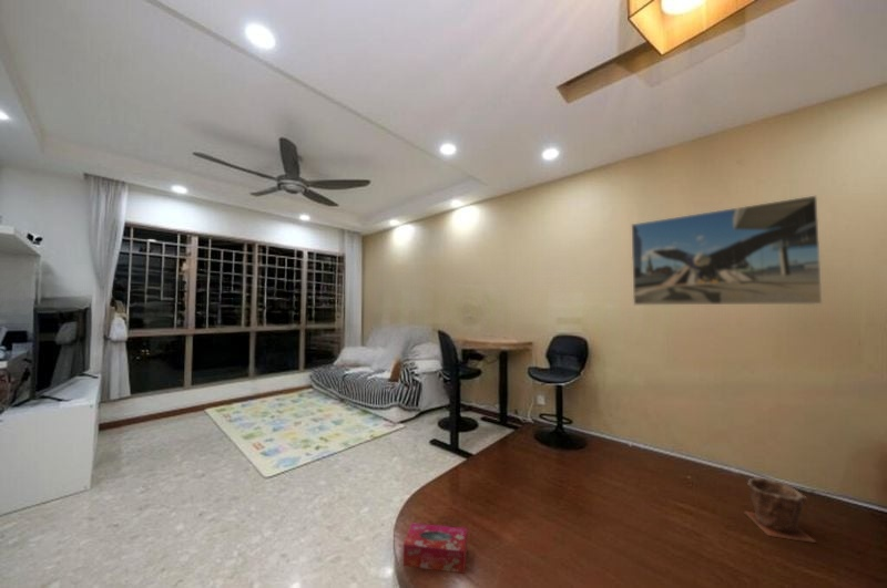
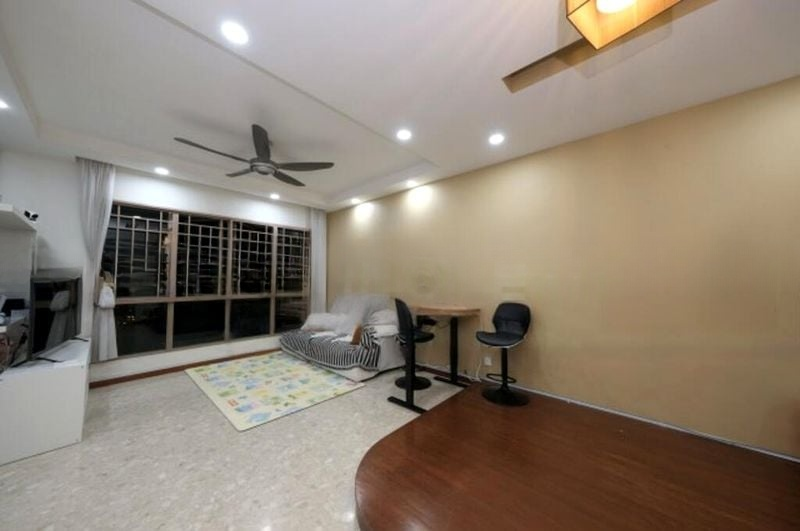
- plant pot [743,476,817,544]
- tissue box [402,522,468,575]
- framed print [631,195,823,306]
